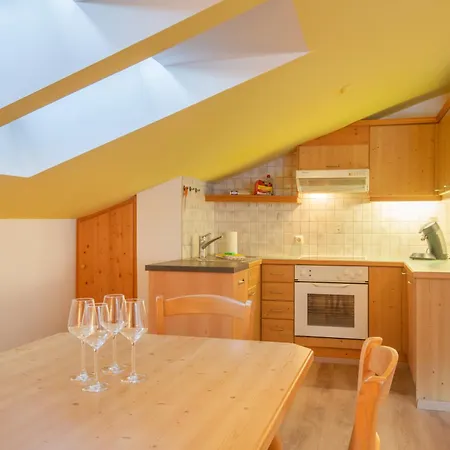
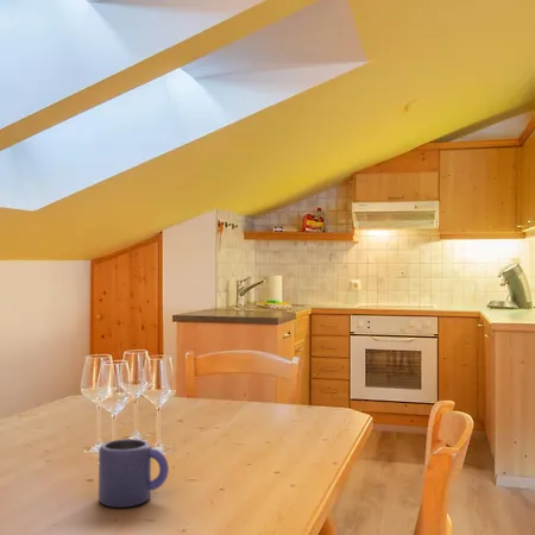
+ mug [97,438,170,509]
